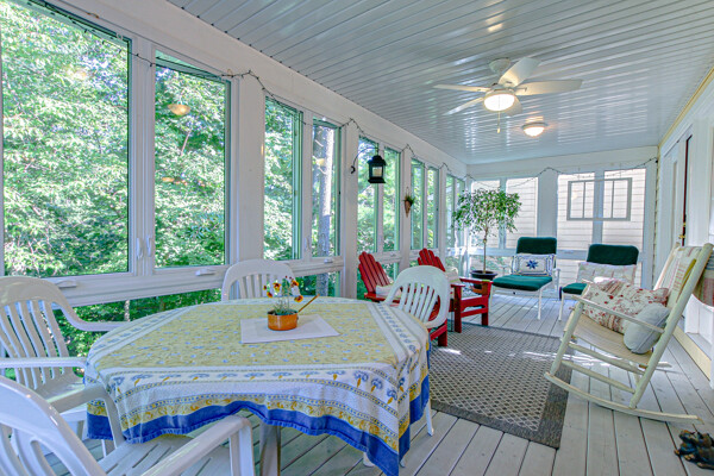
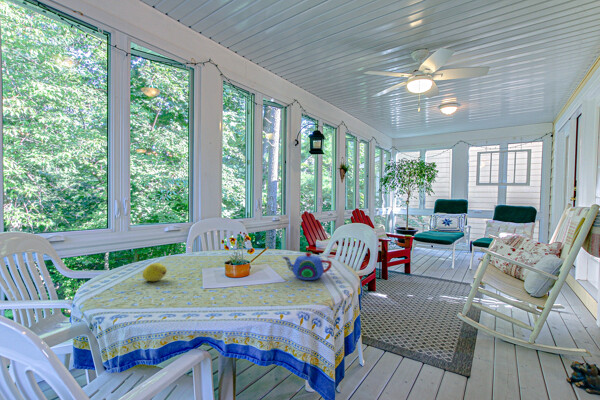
+ teapot [281,252,332,281]
+ fruit [142,262,168,282]
